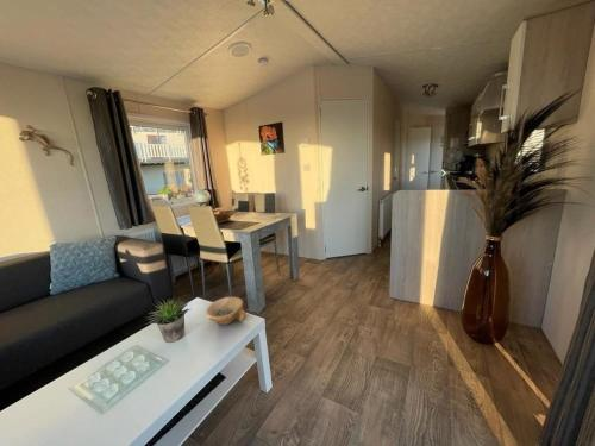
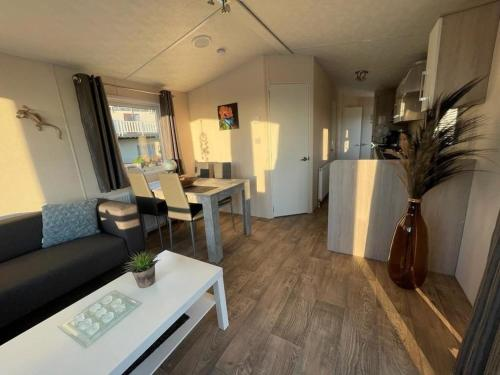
- bowl [203,296,246,326]
